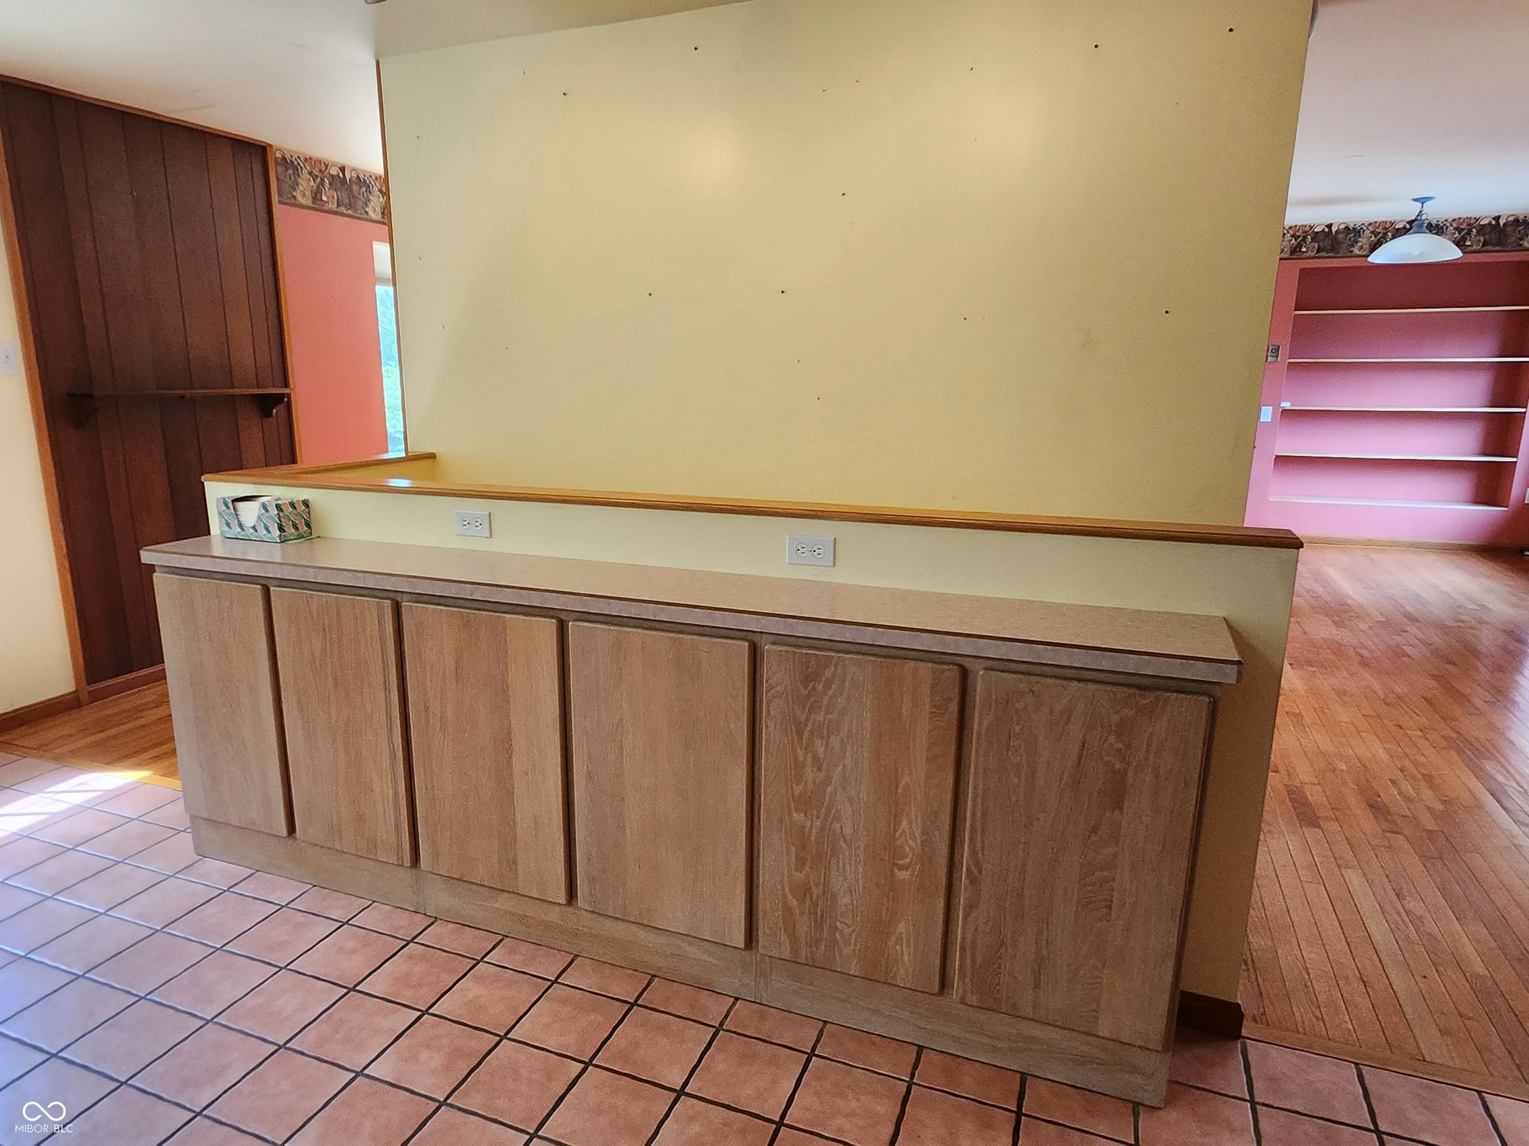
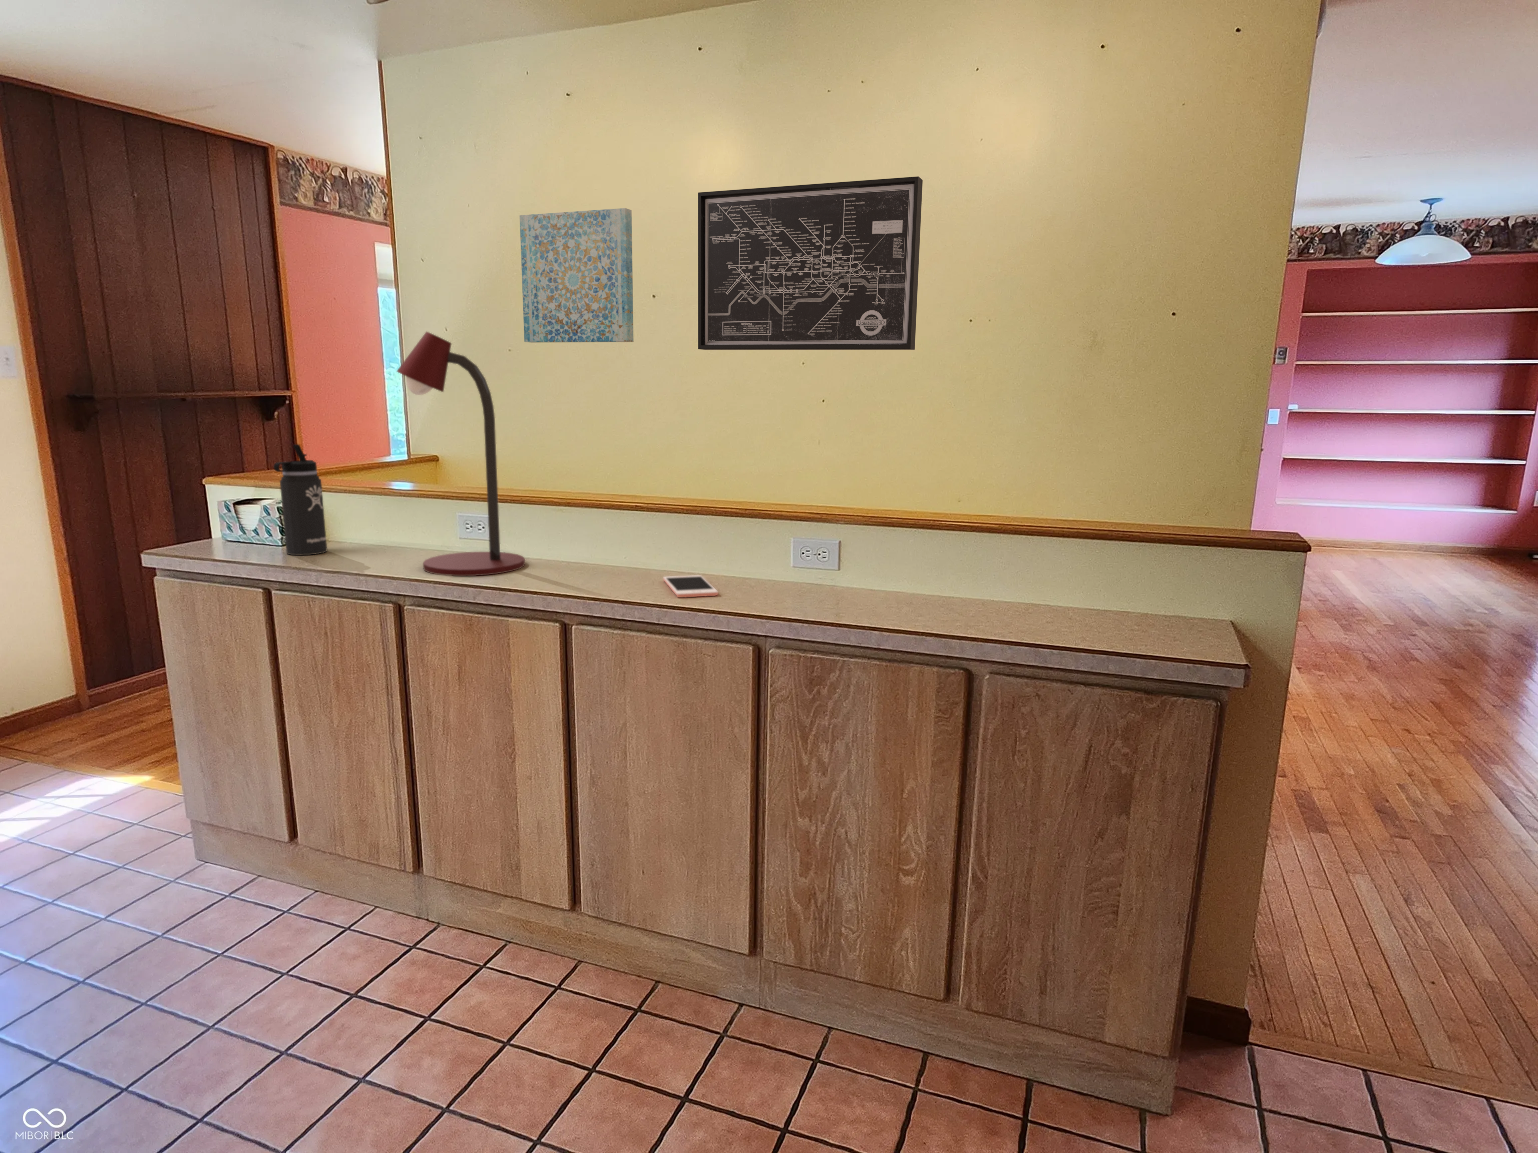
+ cell phone [662,574,718,598]
+ wall art [520,207,633,343]
+ wall art [698,176,923,350]
+ thermos bottle [272,444,328,556]
+ desk lamp [396,331,526,576]
